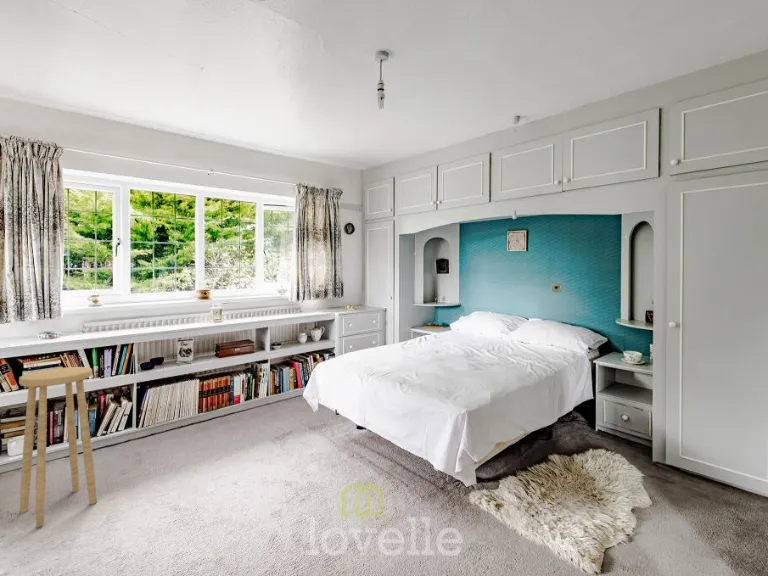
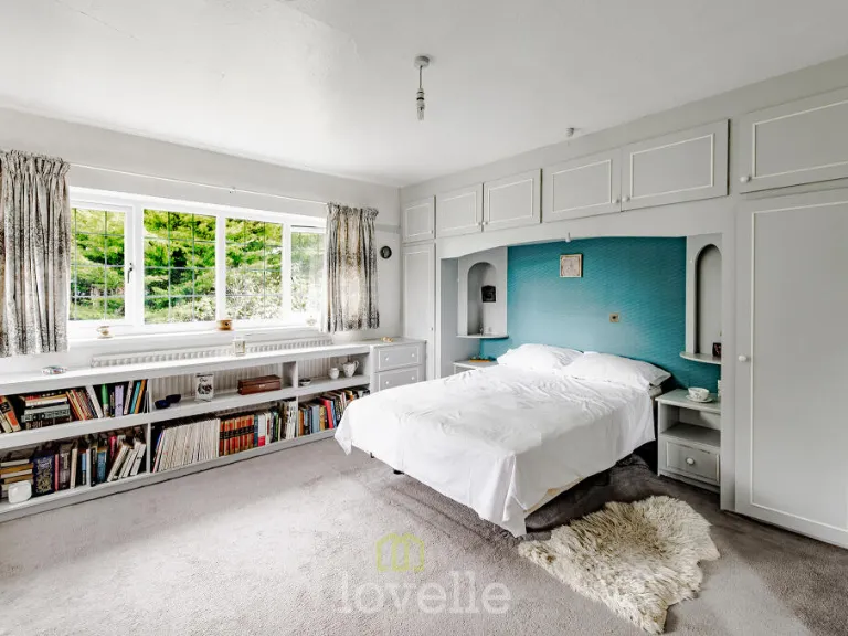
- stool [18,366,98,528]
